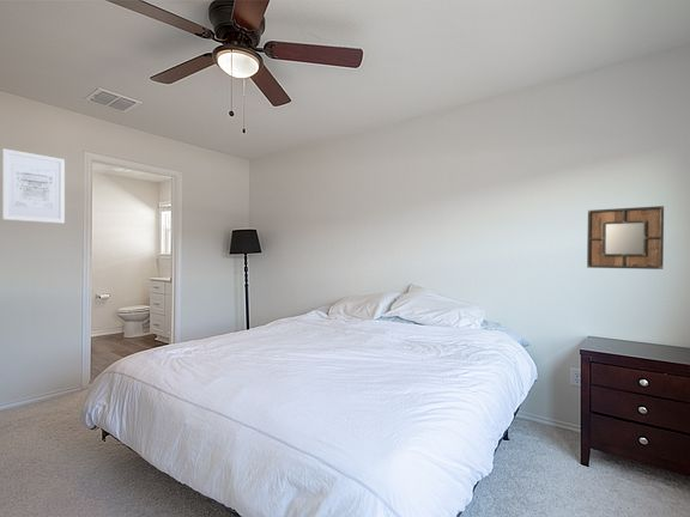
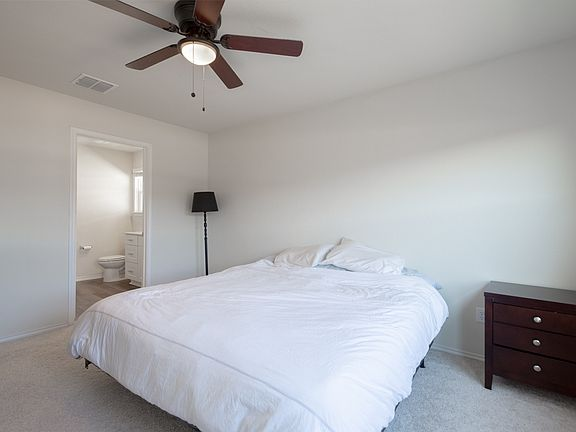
- home mirror [586,205,665,270]
- wall art [1,147,66,224]
